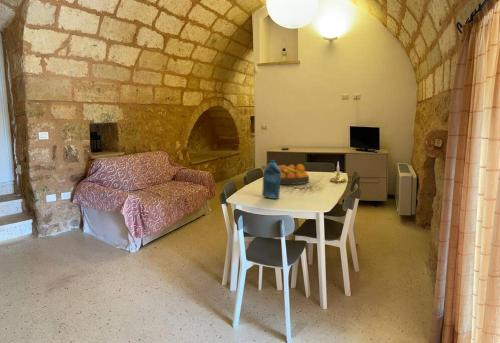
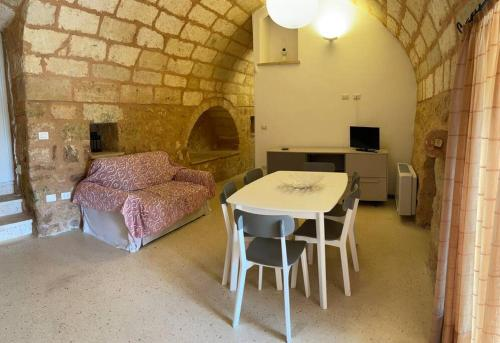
- candle holder [329,161,347,183]
- bottle [261,159,281,200]
- fruit bowl [277,163,310,185]
